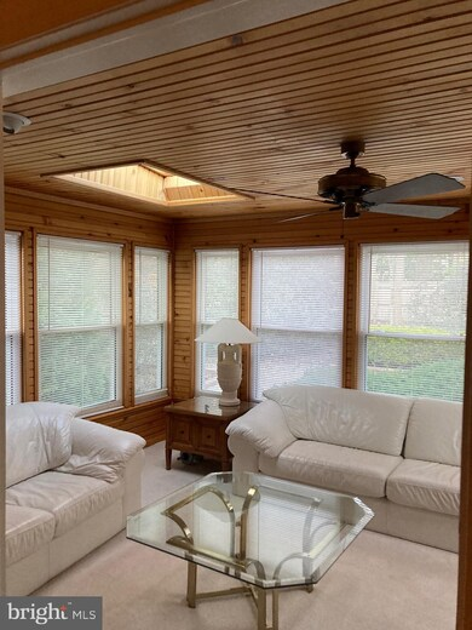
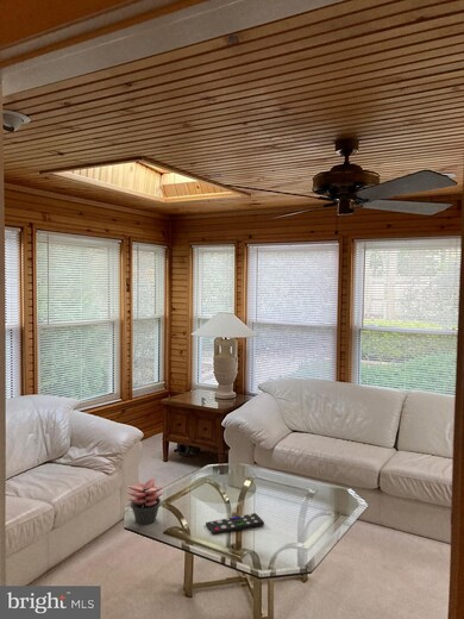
+ succulent plant [126,476,164,525]
+ remote control [205,512,265,536]
